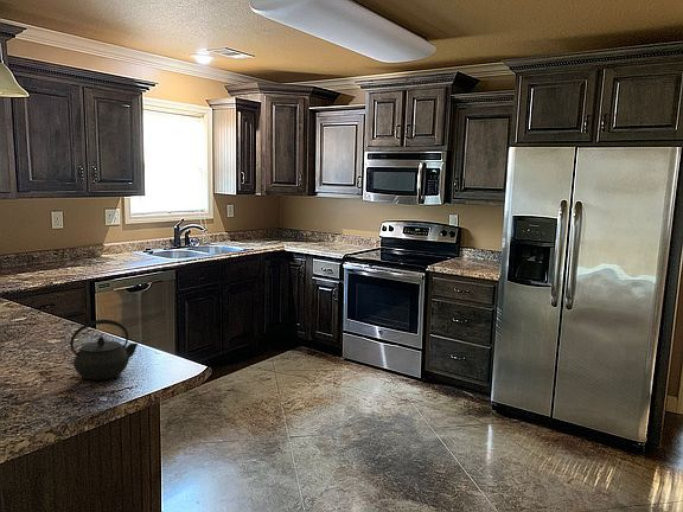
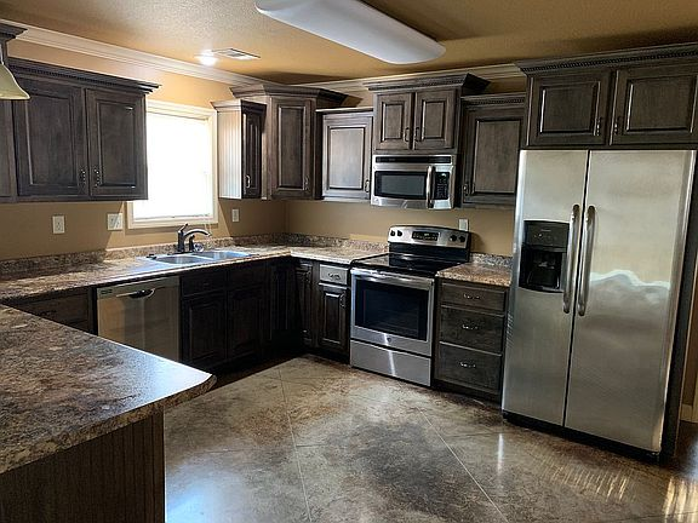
- kettle [69,319,139,382]
